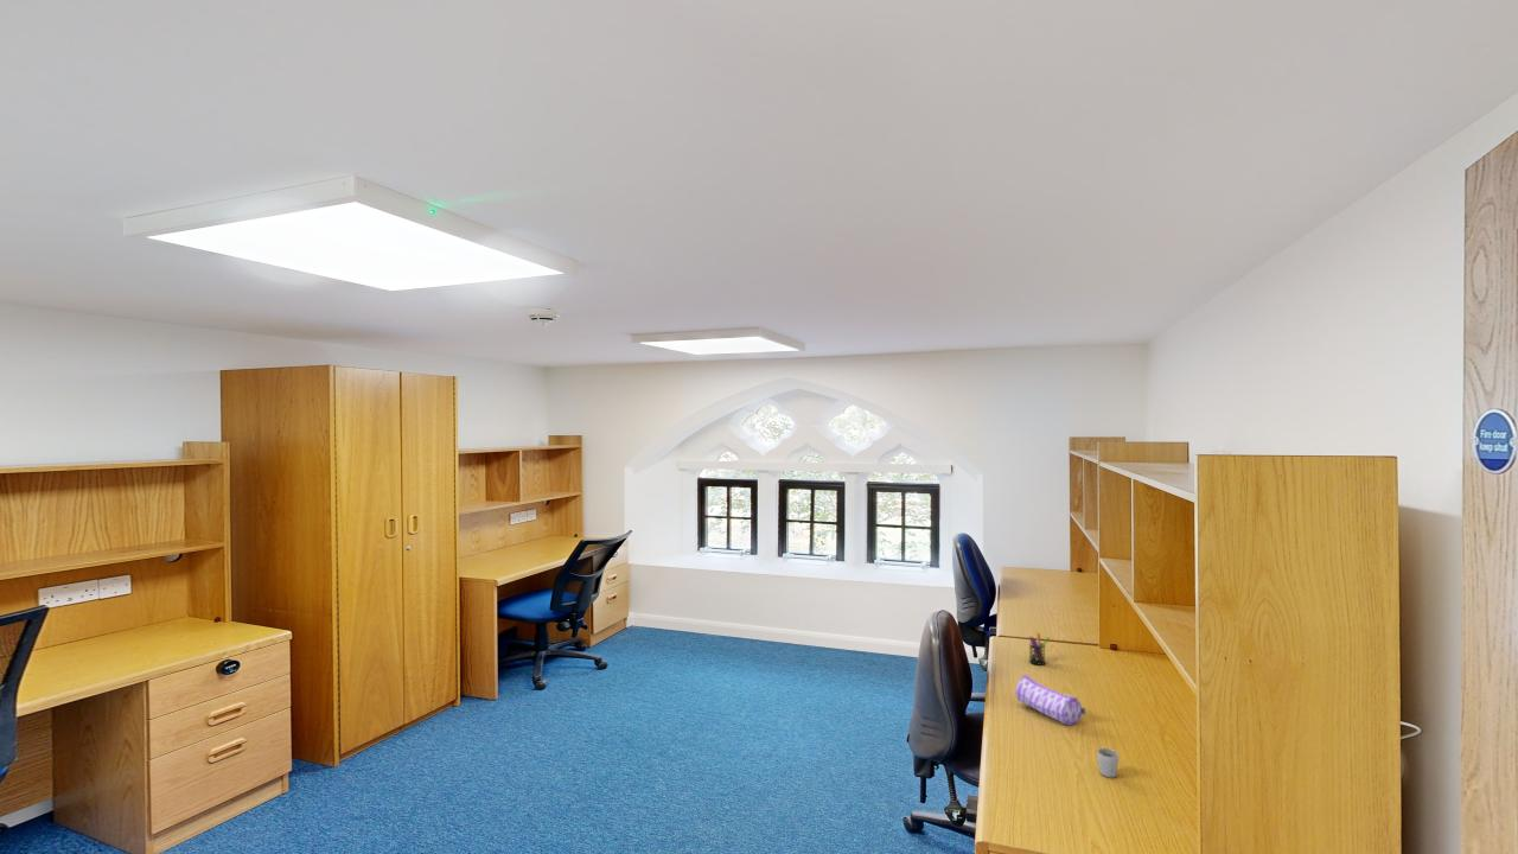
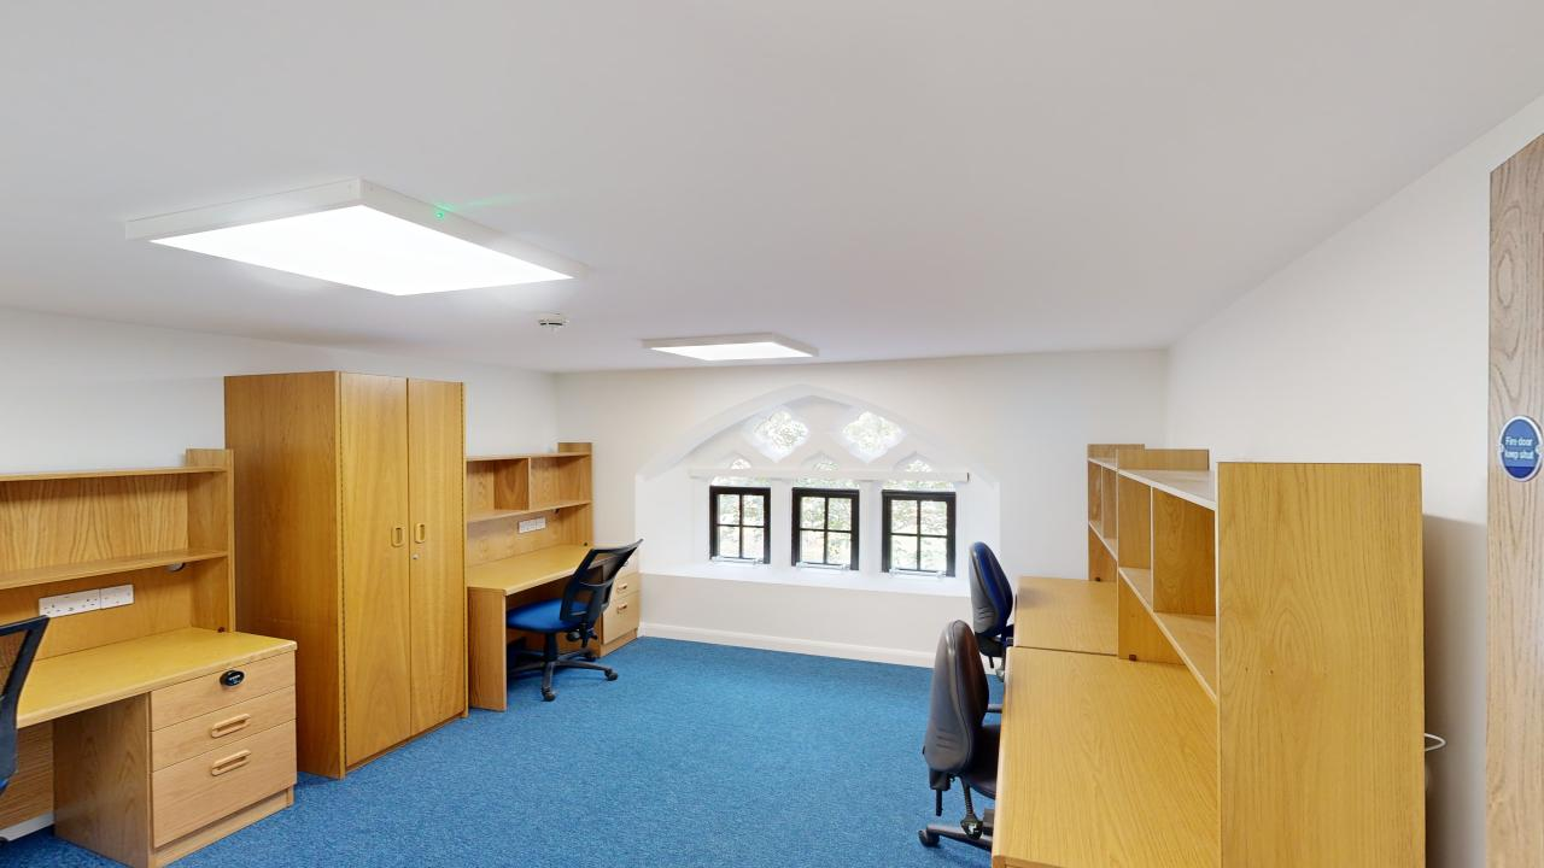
- pen holder [1028,631,1051,667]
- cup [1096,747,1120,778]
- pencil case [1014,674,1086,726]
